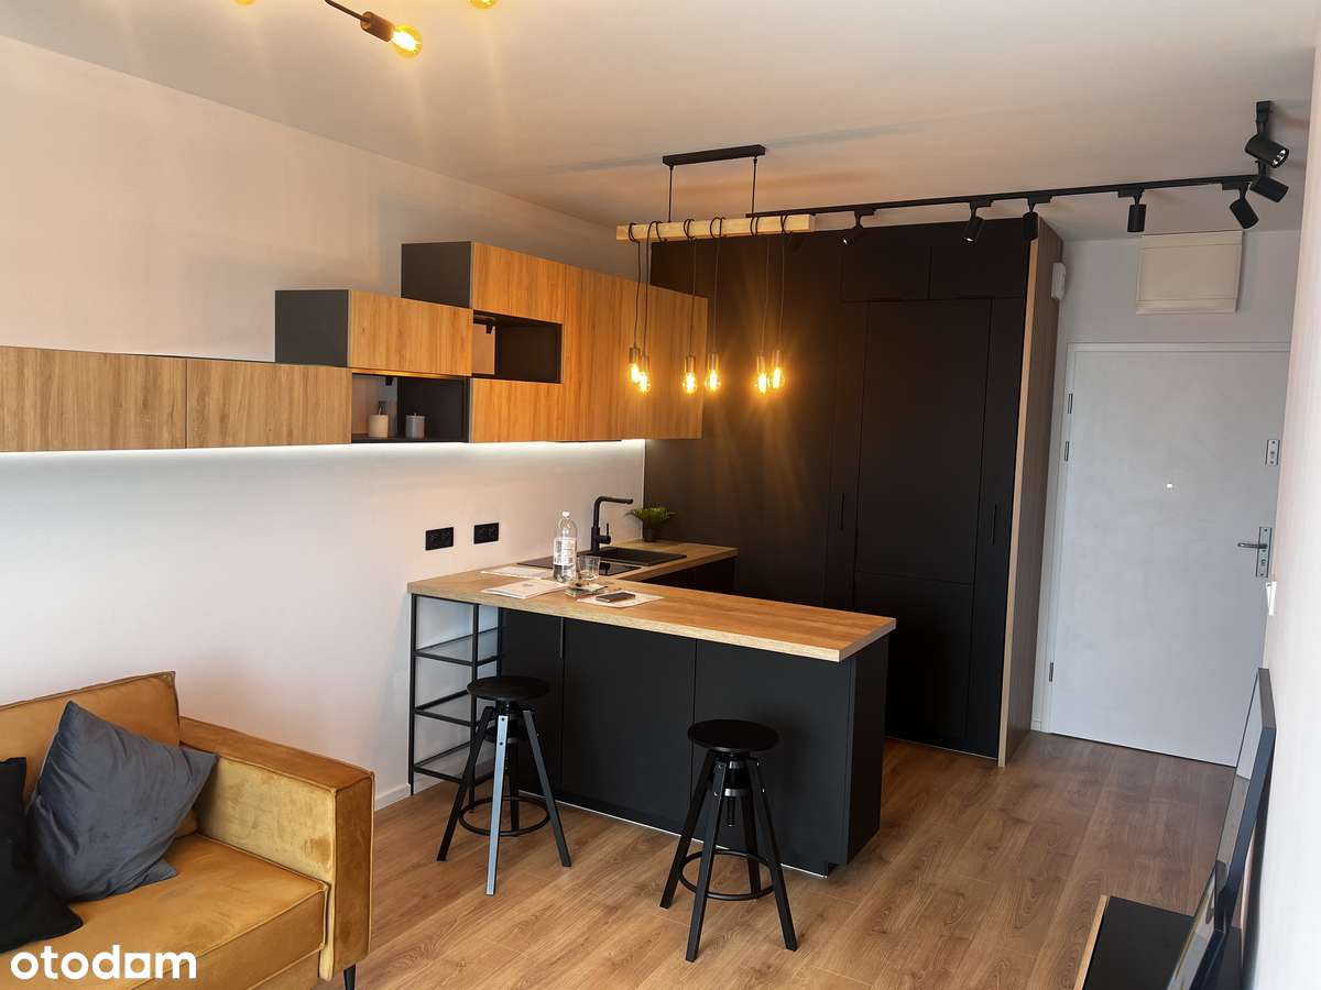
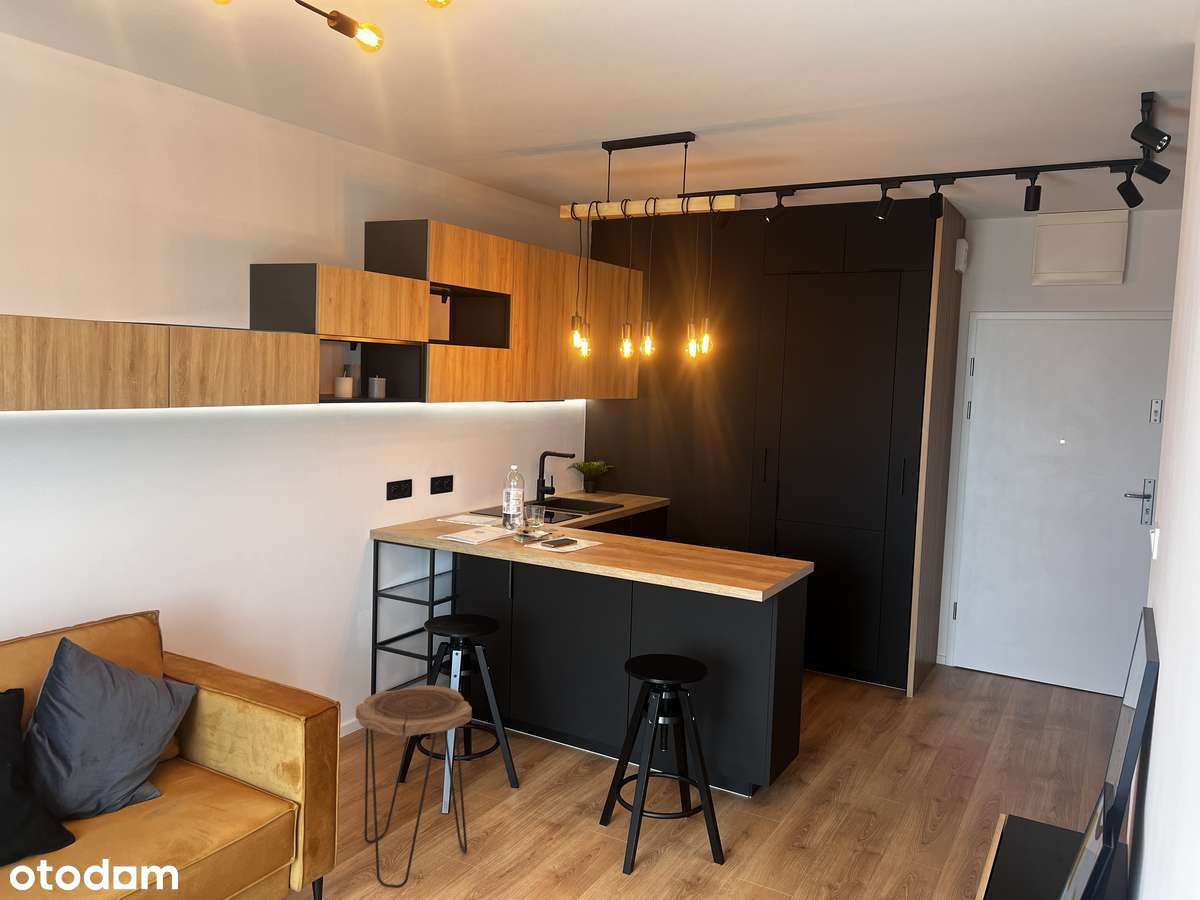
+ side table [355,684,473,889]
